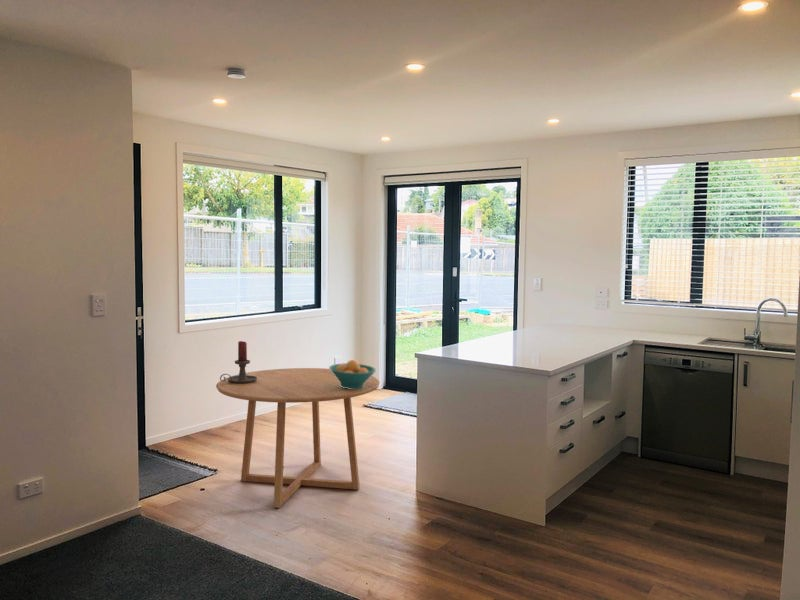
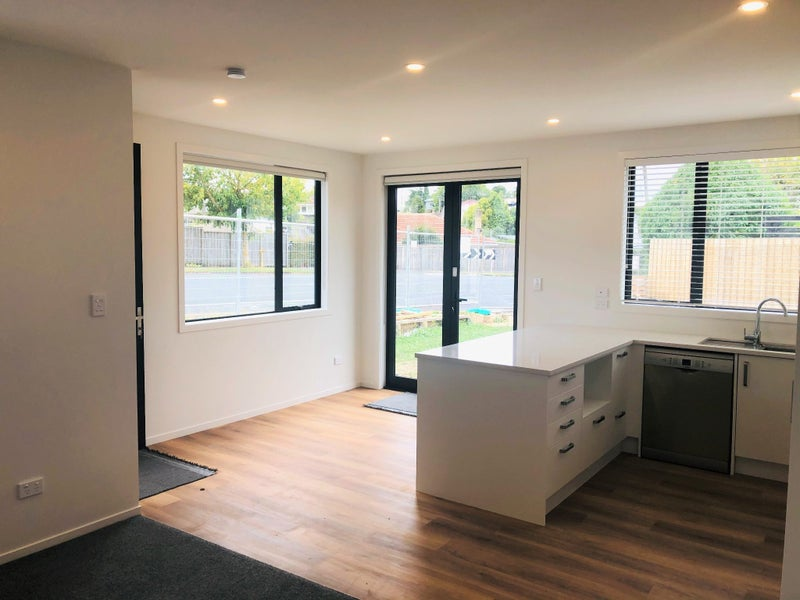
- candle holder [219,340,257,383]
- fruit bowl [328,359,377,389]
- dining table [215,367,381,509]
